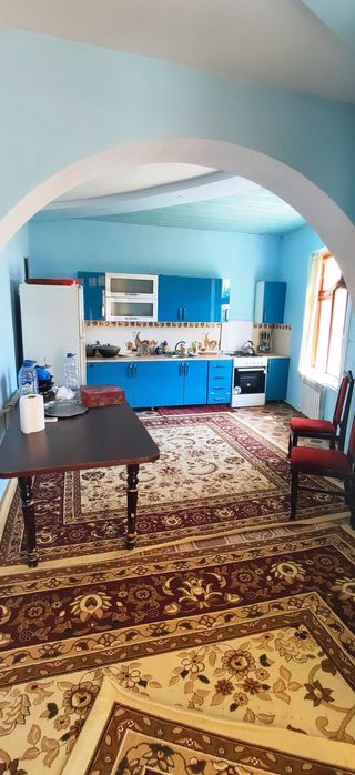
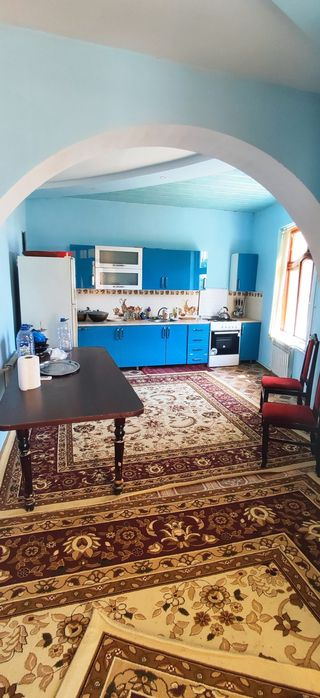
- tissue box [80,385,126,409]
